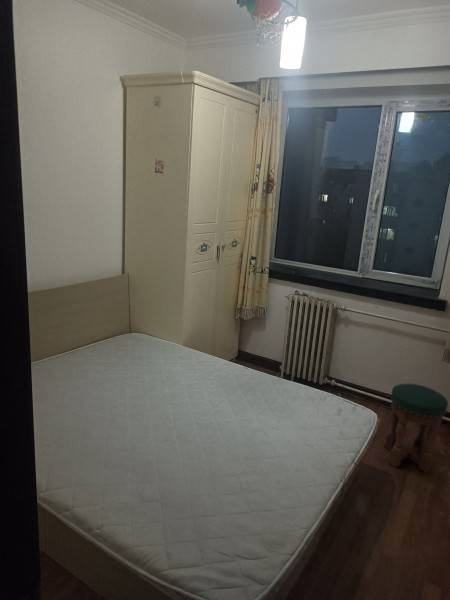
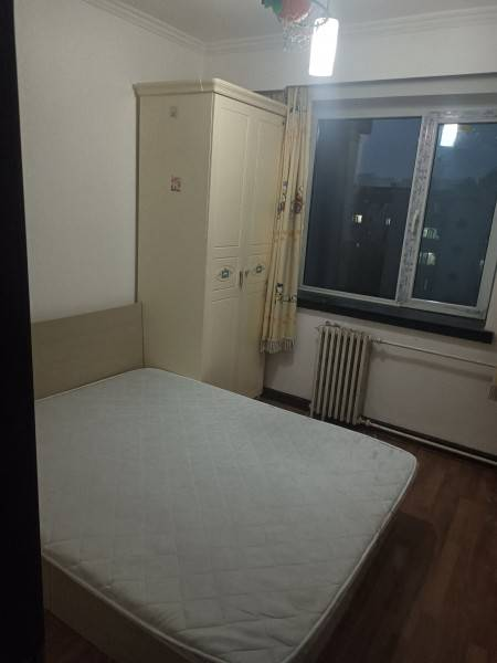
- stool [383,383,449,474]
